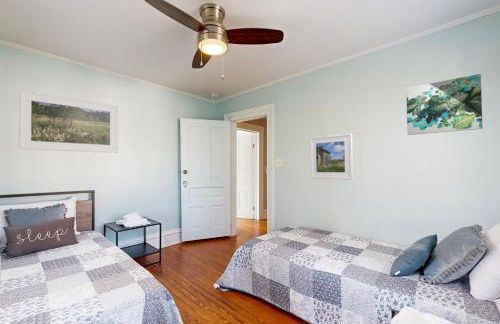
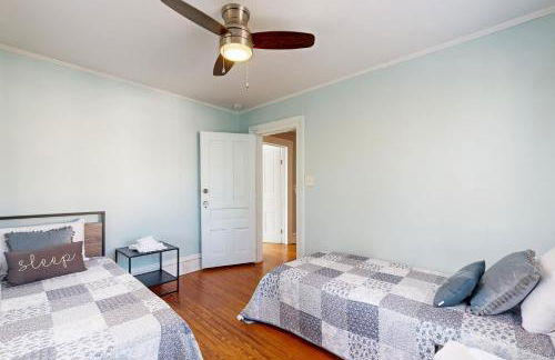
- wall art [405,73,484,136]
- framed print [309,132,354,181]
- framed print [18,89,119,154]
